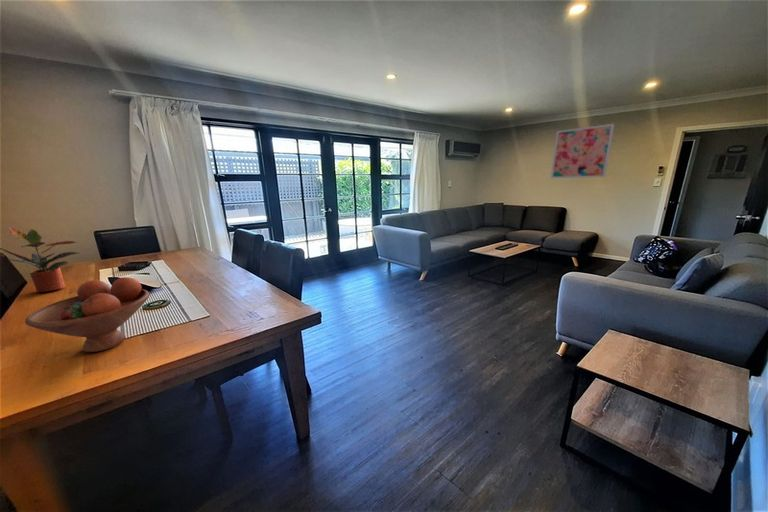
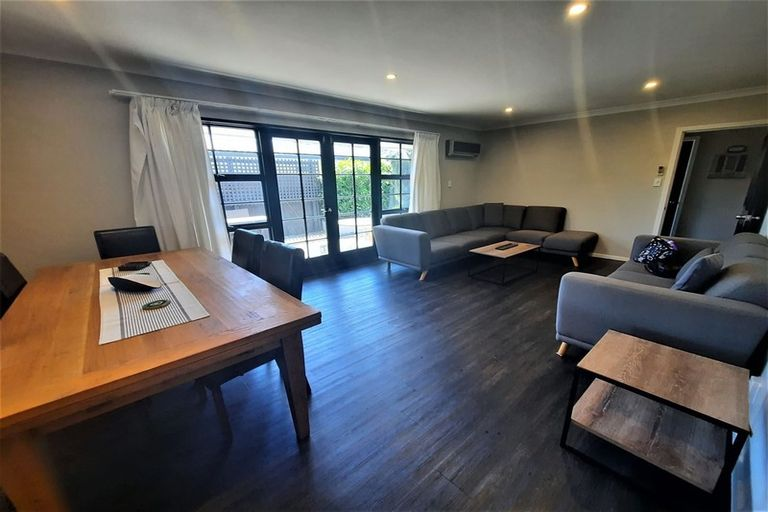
- wall art [550,123,615,179]
- fruit bowl [24,276,150,353]
- potted plant [0,227,82,294]
